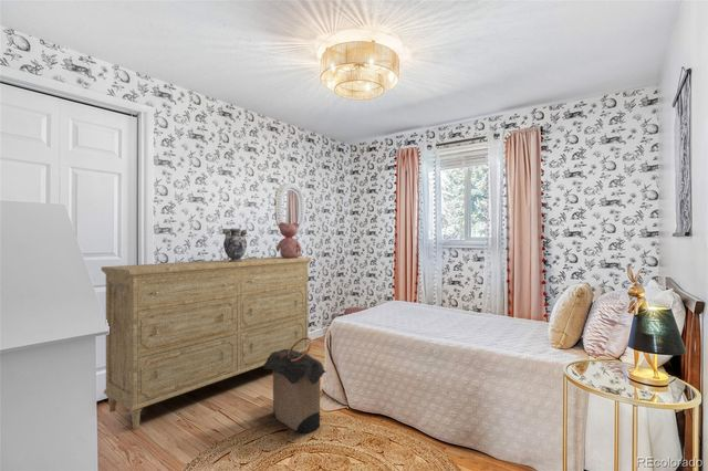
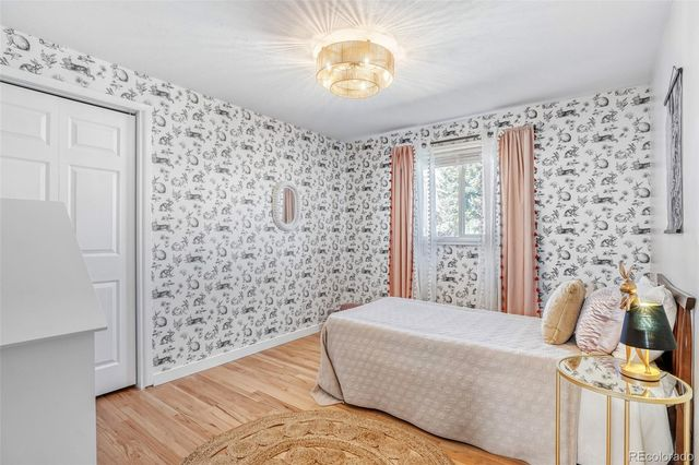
- dresser [101,255,312,430]
- teddy bear [275,221,303,258]
- decorative vase [222,228,248,262]
- laundry hamper [262,336,327,435]
